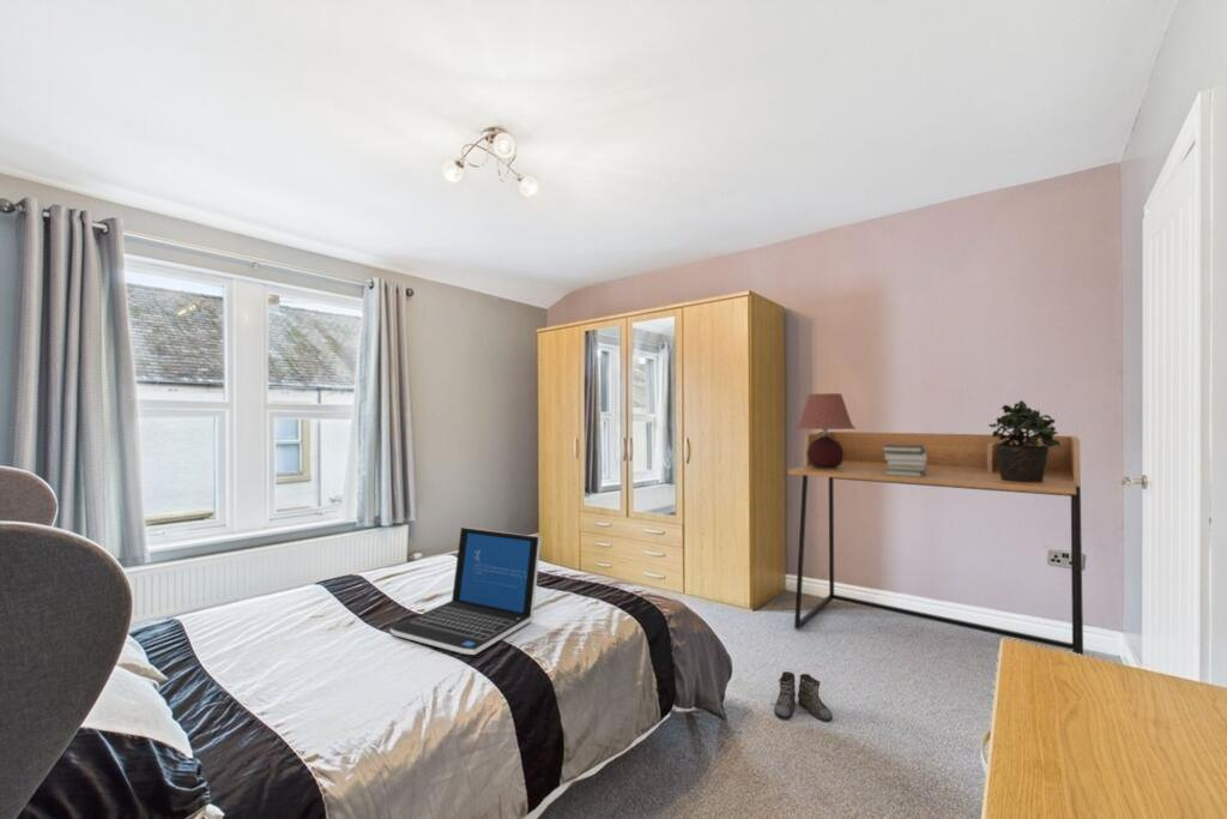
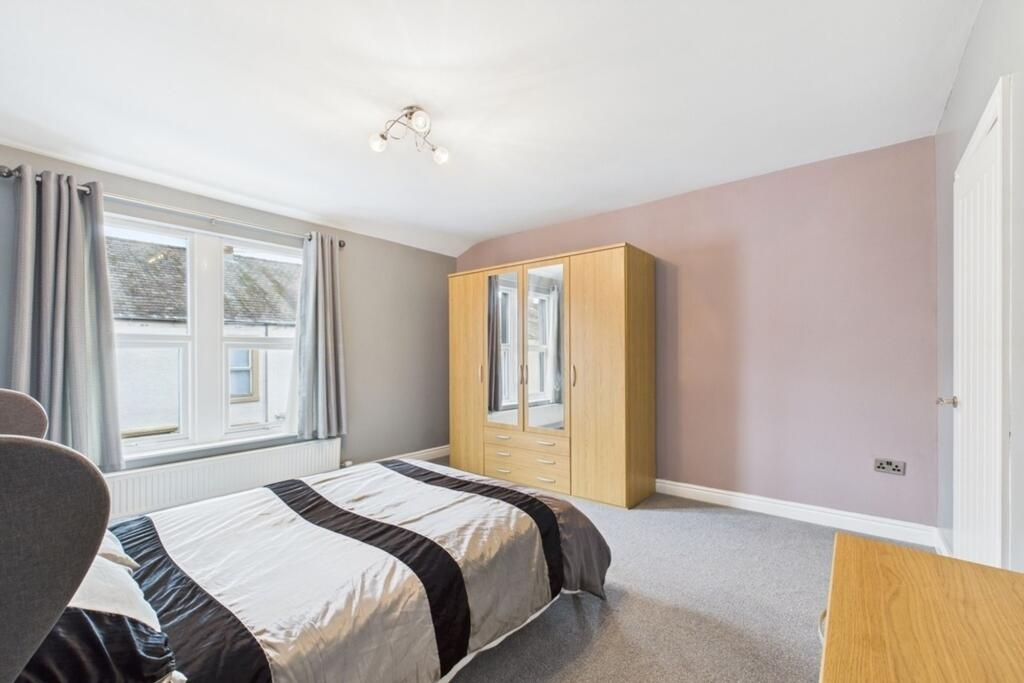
- laptop [389,526,542,656]
- book stack [882,442,927,476]
- potted plant [987,399,1060,482]
- desk [787,430,1084,656]
- table lamp [794,392,858,469]
- boots [770,670,833,723]
